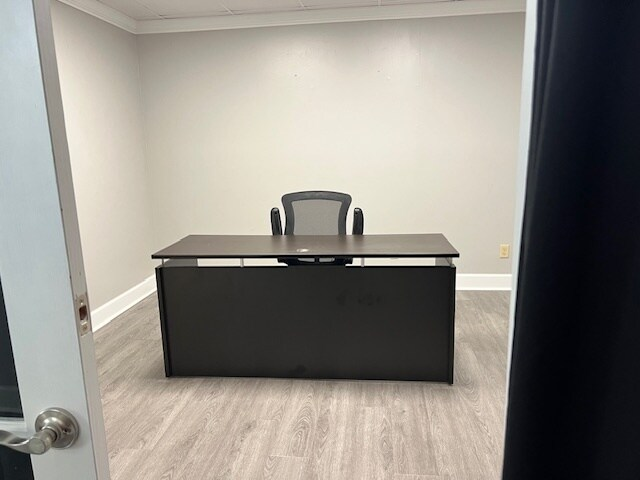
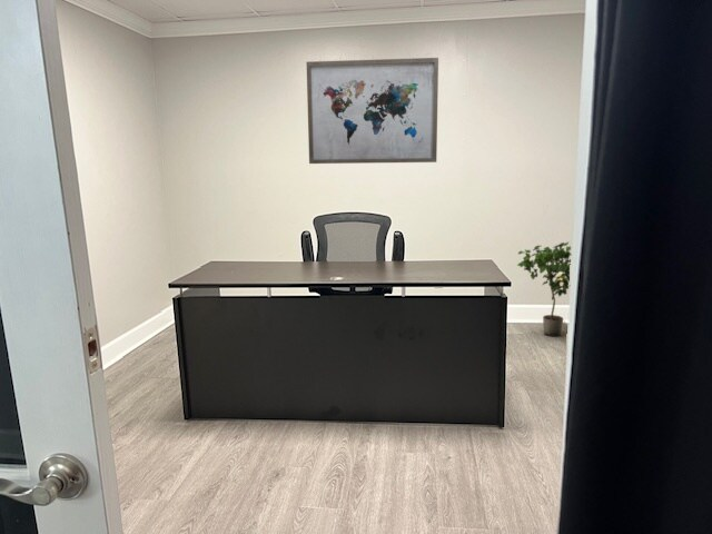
+ potted plant [516,241,572,337]
+ wall art [305,57,439,165]
